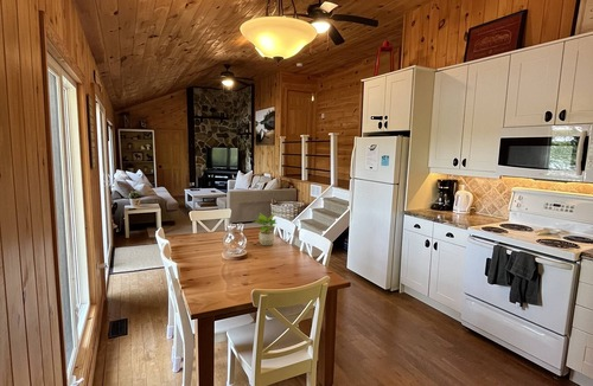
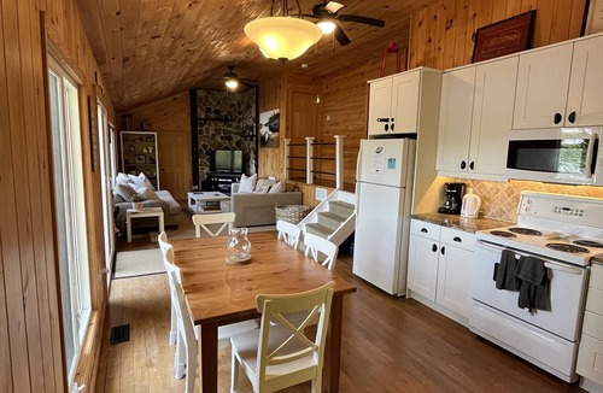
- potted plant [253,212,279,246]
